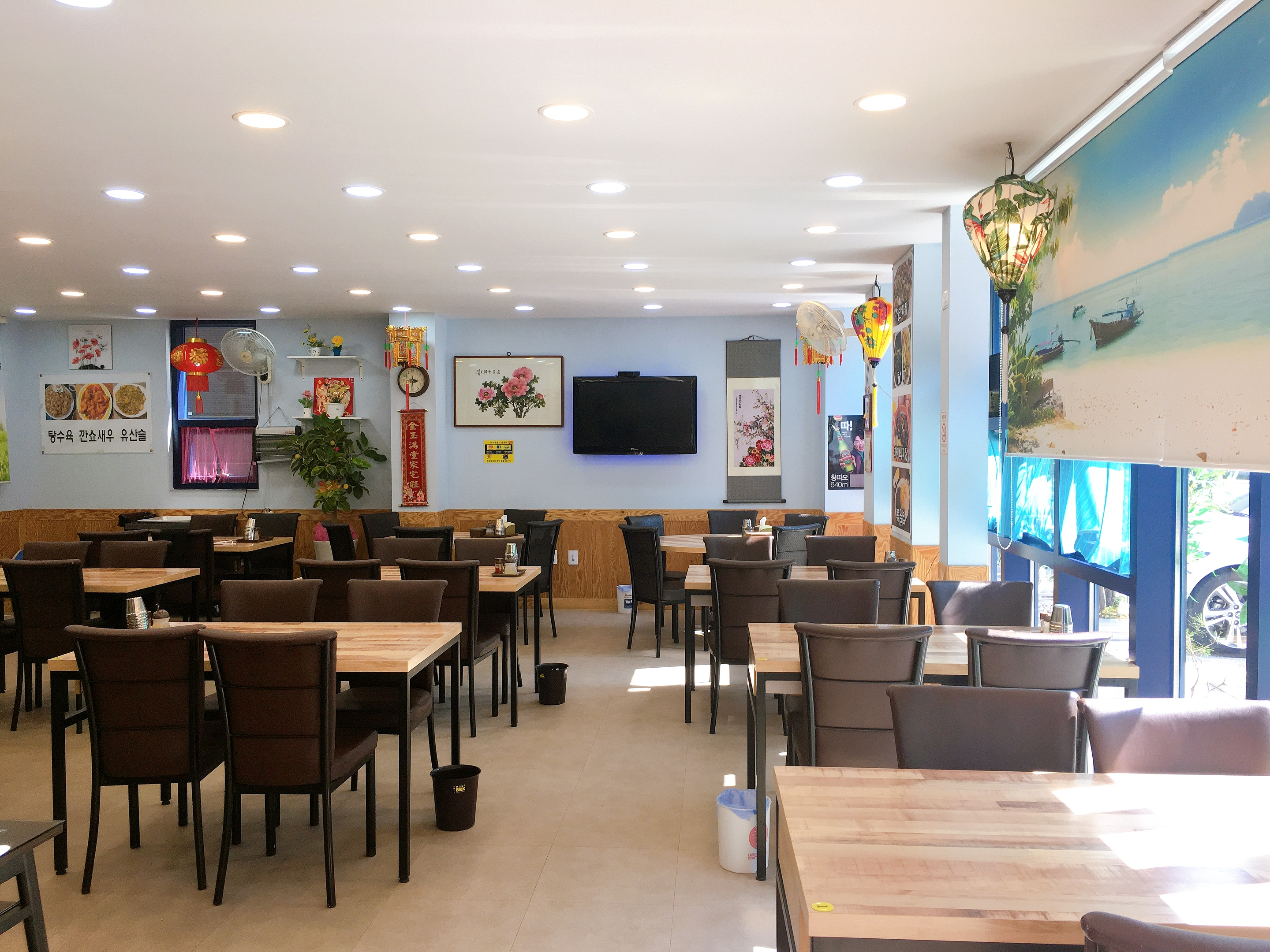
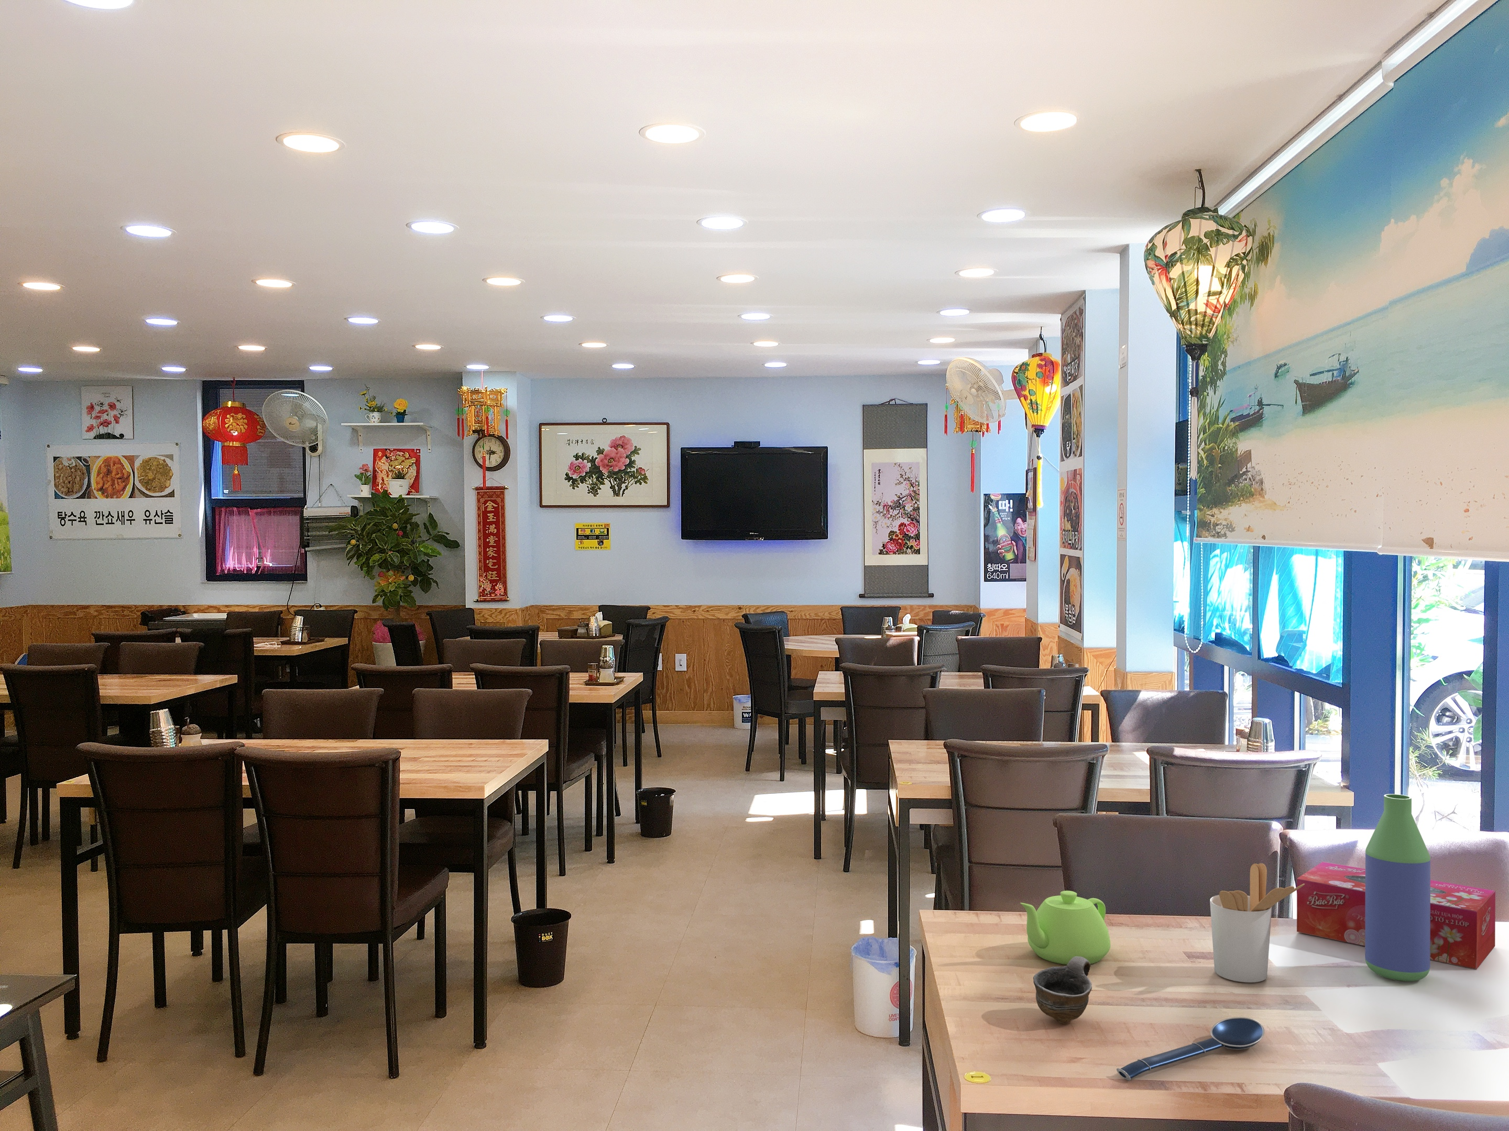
+ spoon [1116,1017,1265,1081]
+ teapot [1019,890,1111,965]
+ bottle [1364,794,1431,981]
+ tissue box [1296,861,1496,969]
+ utensil holder [1210,863,1305,982]
+ cup [1033,956,1092,1024]
